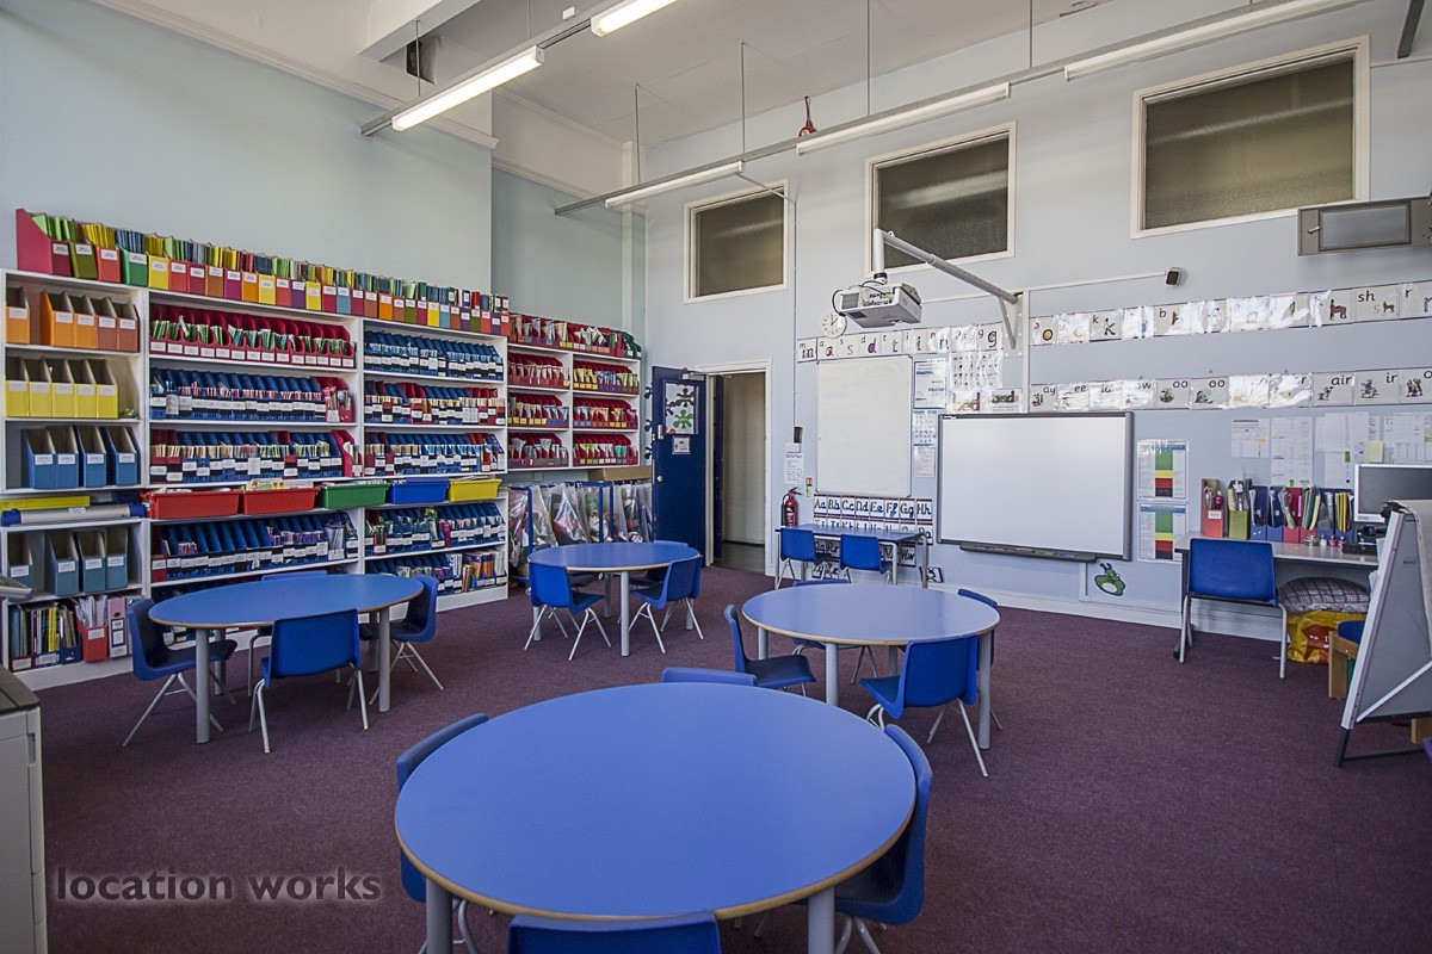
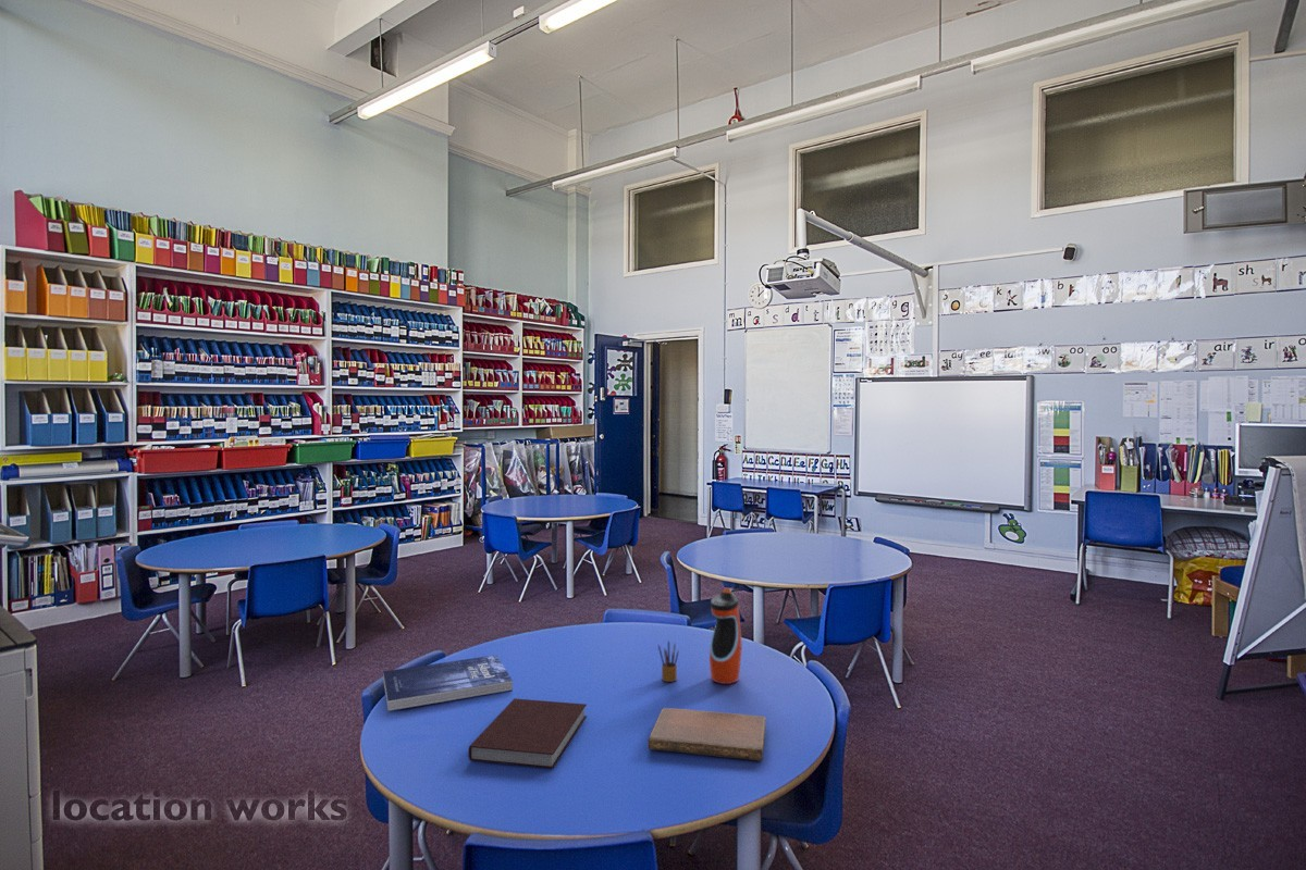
+ notebook [467,697,588,769]
+ book [382,654,514,712]
+ water bottle [709,587,742,685]
+ pencil box [657,639,680,683]
+ notebook [648,707,766,762]
